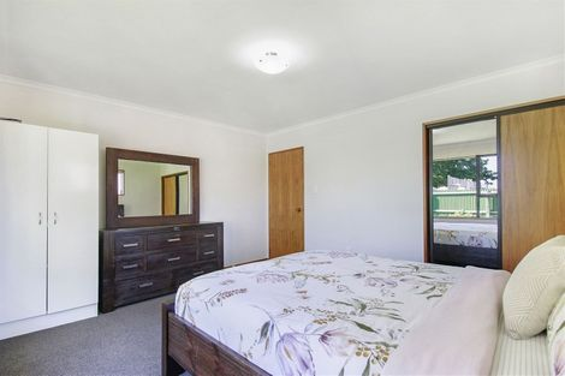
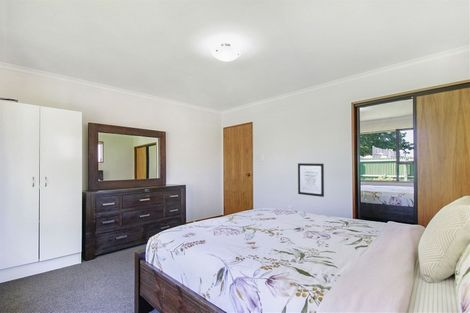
+ wall art [297,162,325,198]
